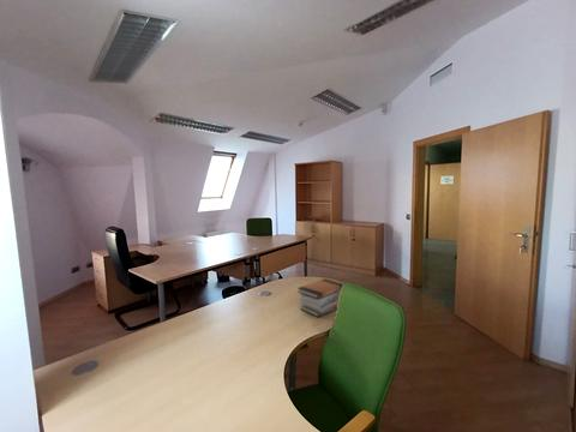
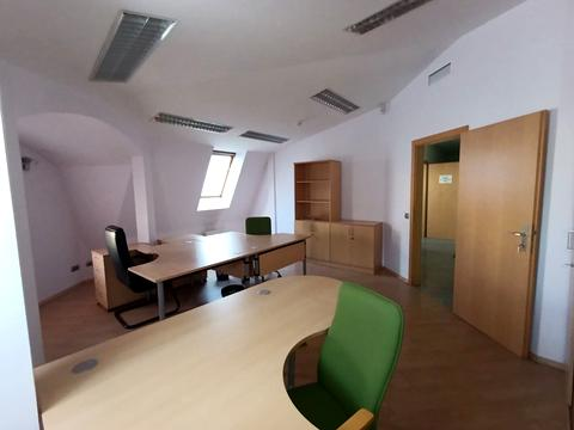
- book stack [296,277,344,318]
